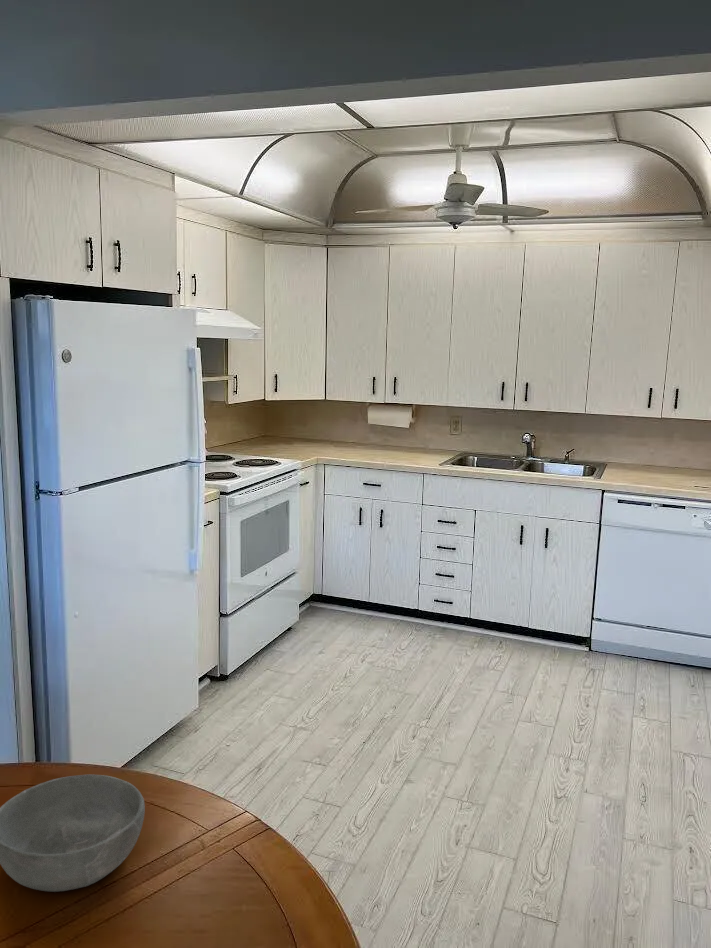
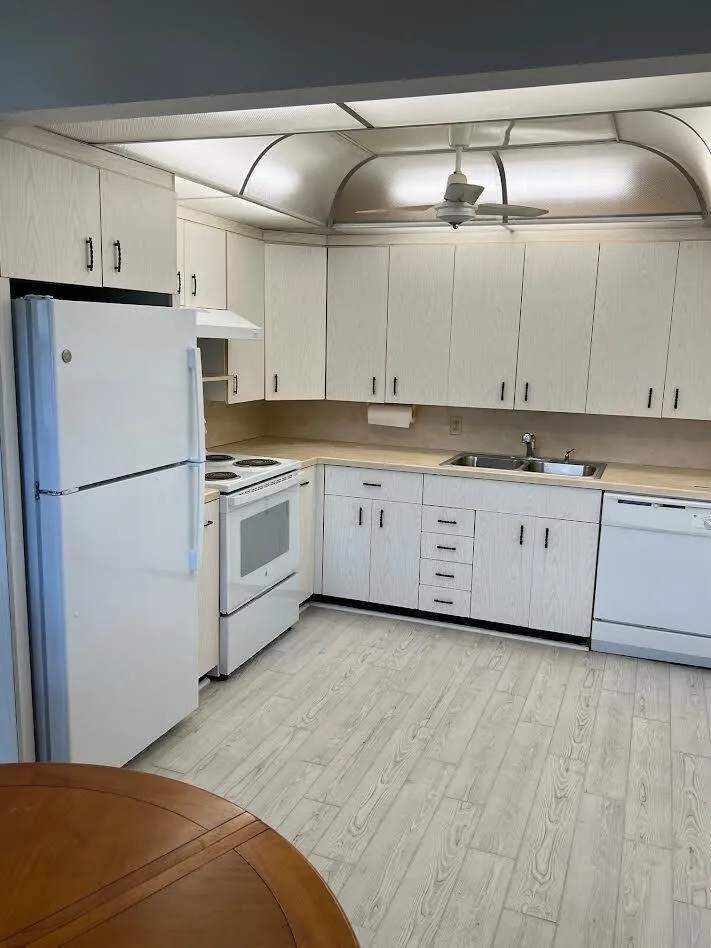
- bowl [0,773,146,893]
